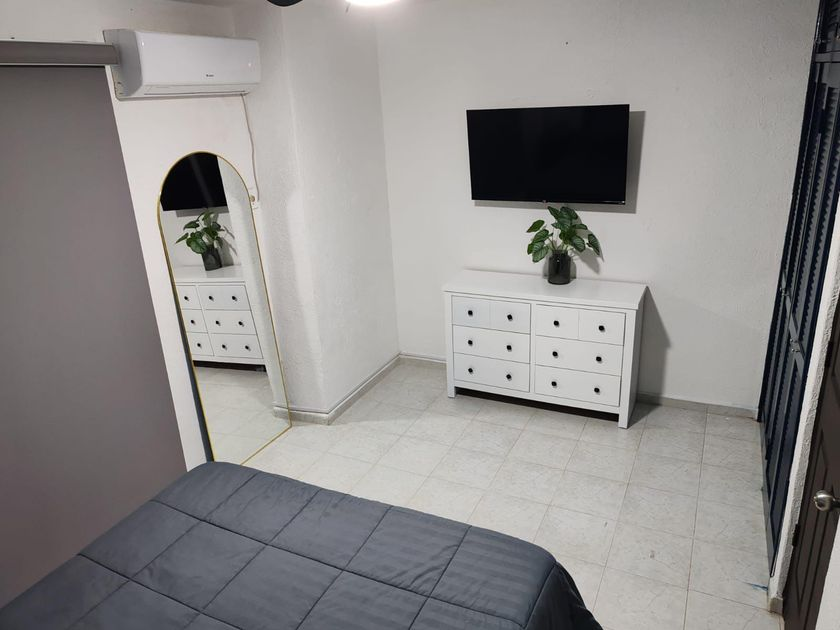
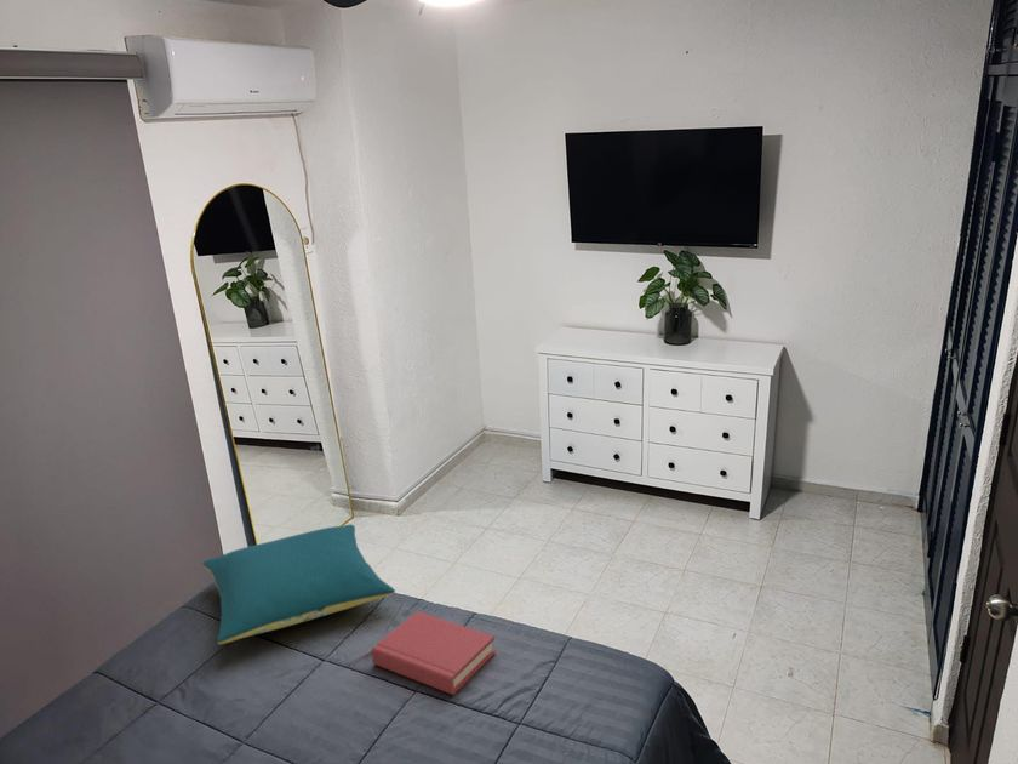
+ hardback book [371,610,497,696]
+ pillow [201,524,396,645]
